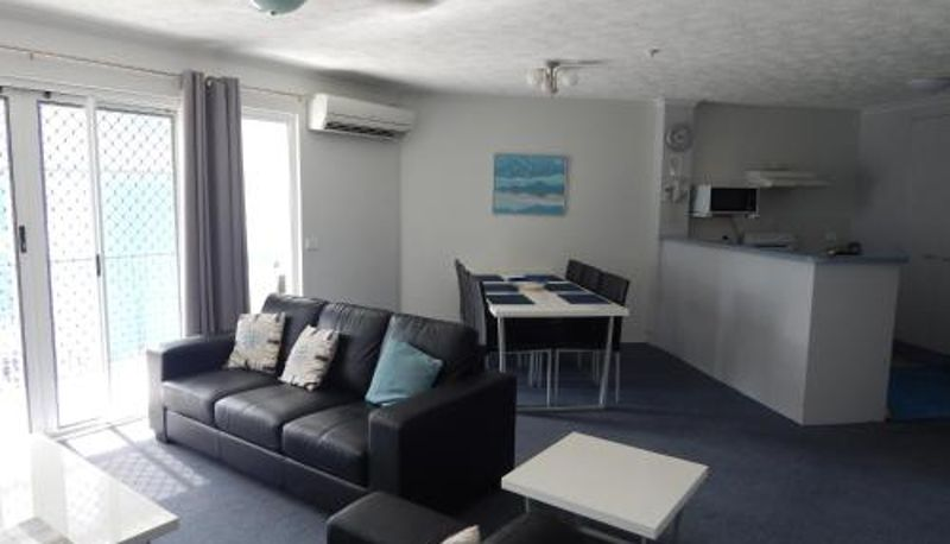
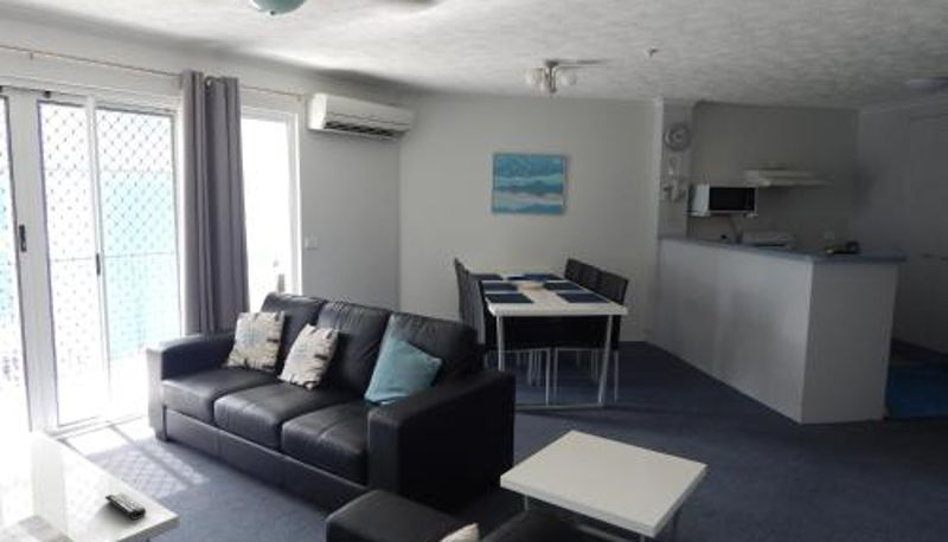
+ remote control [103,490,147,521]
